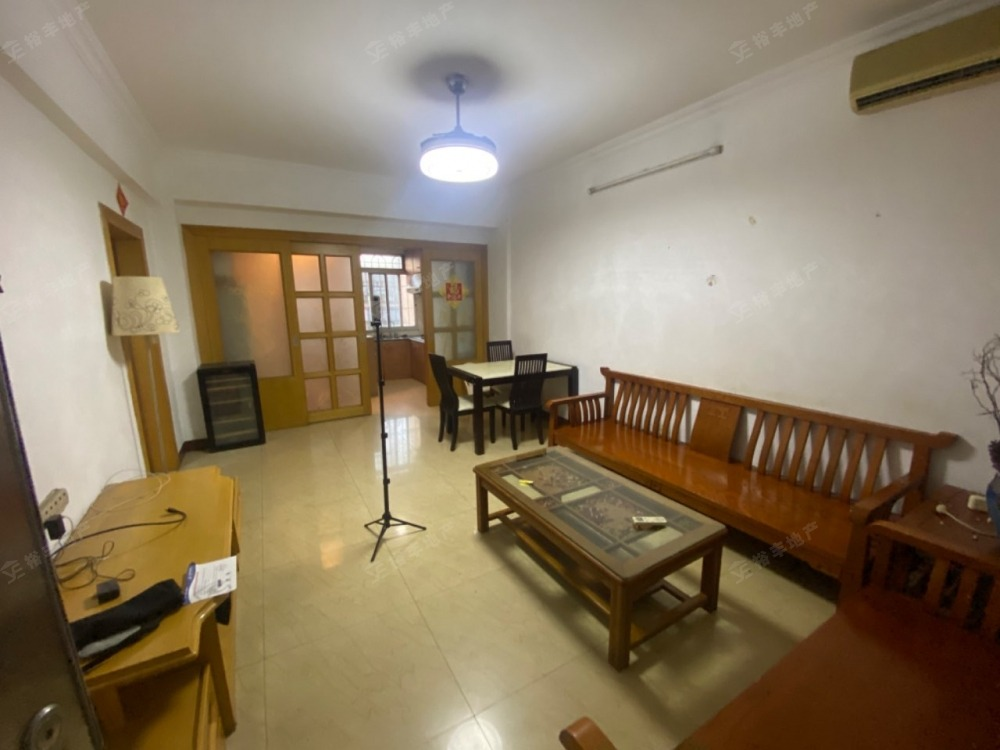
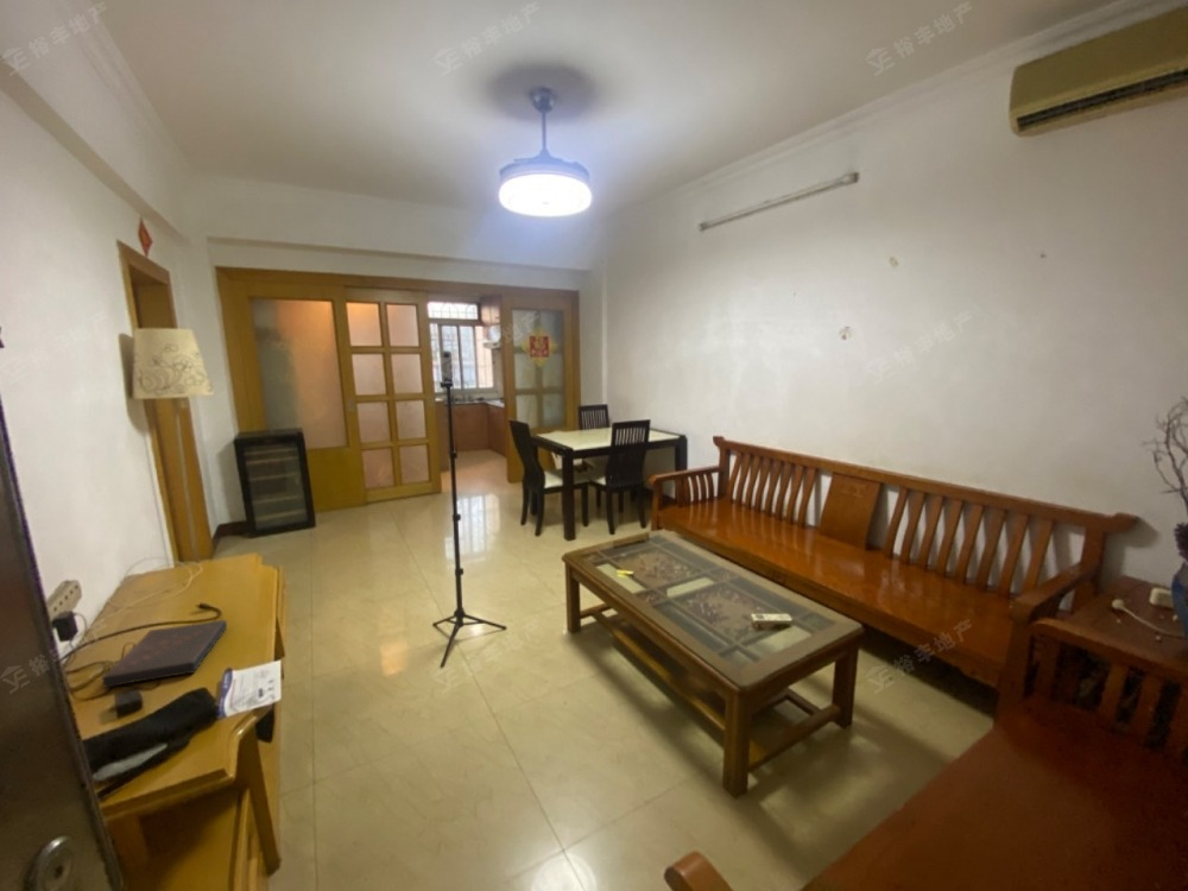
+ book [101,619,228,689]
